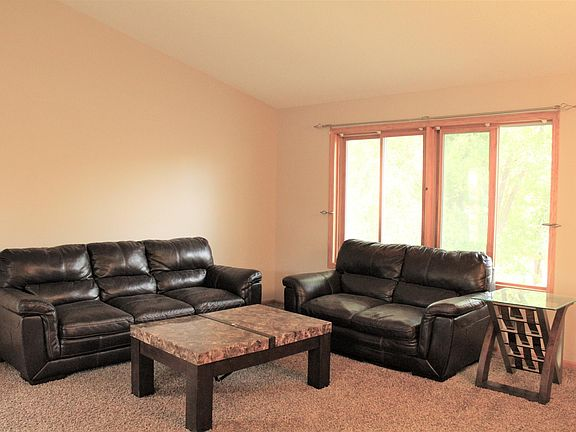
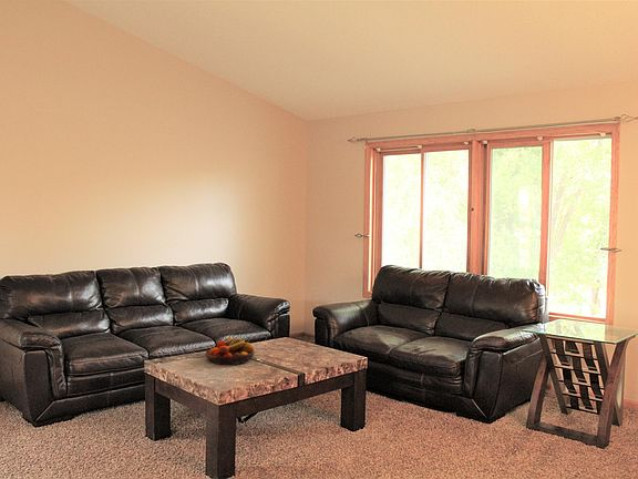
+ fruit bowl [205,335,256,366]
